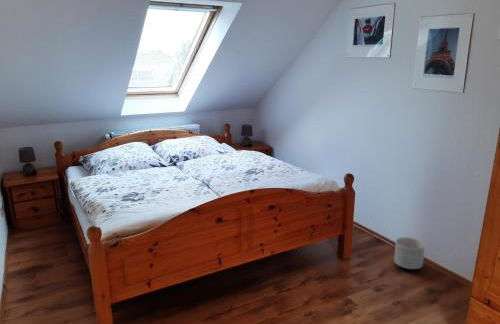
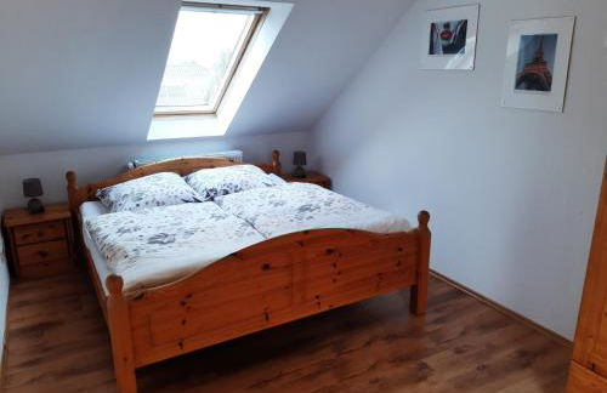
- planter [393,236,426,270]
